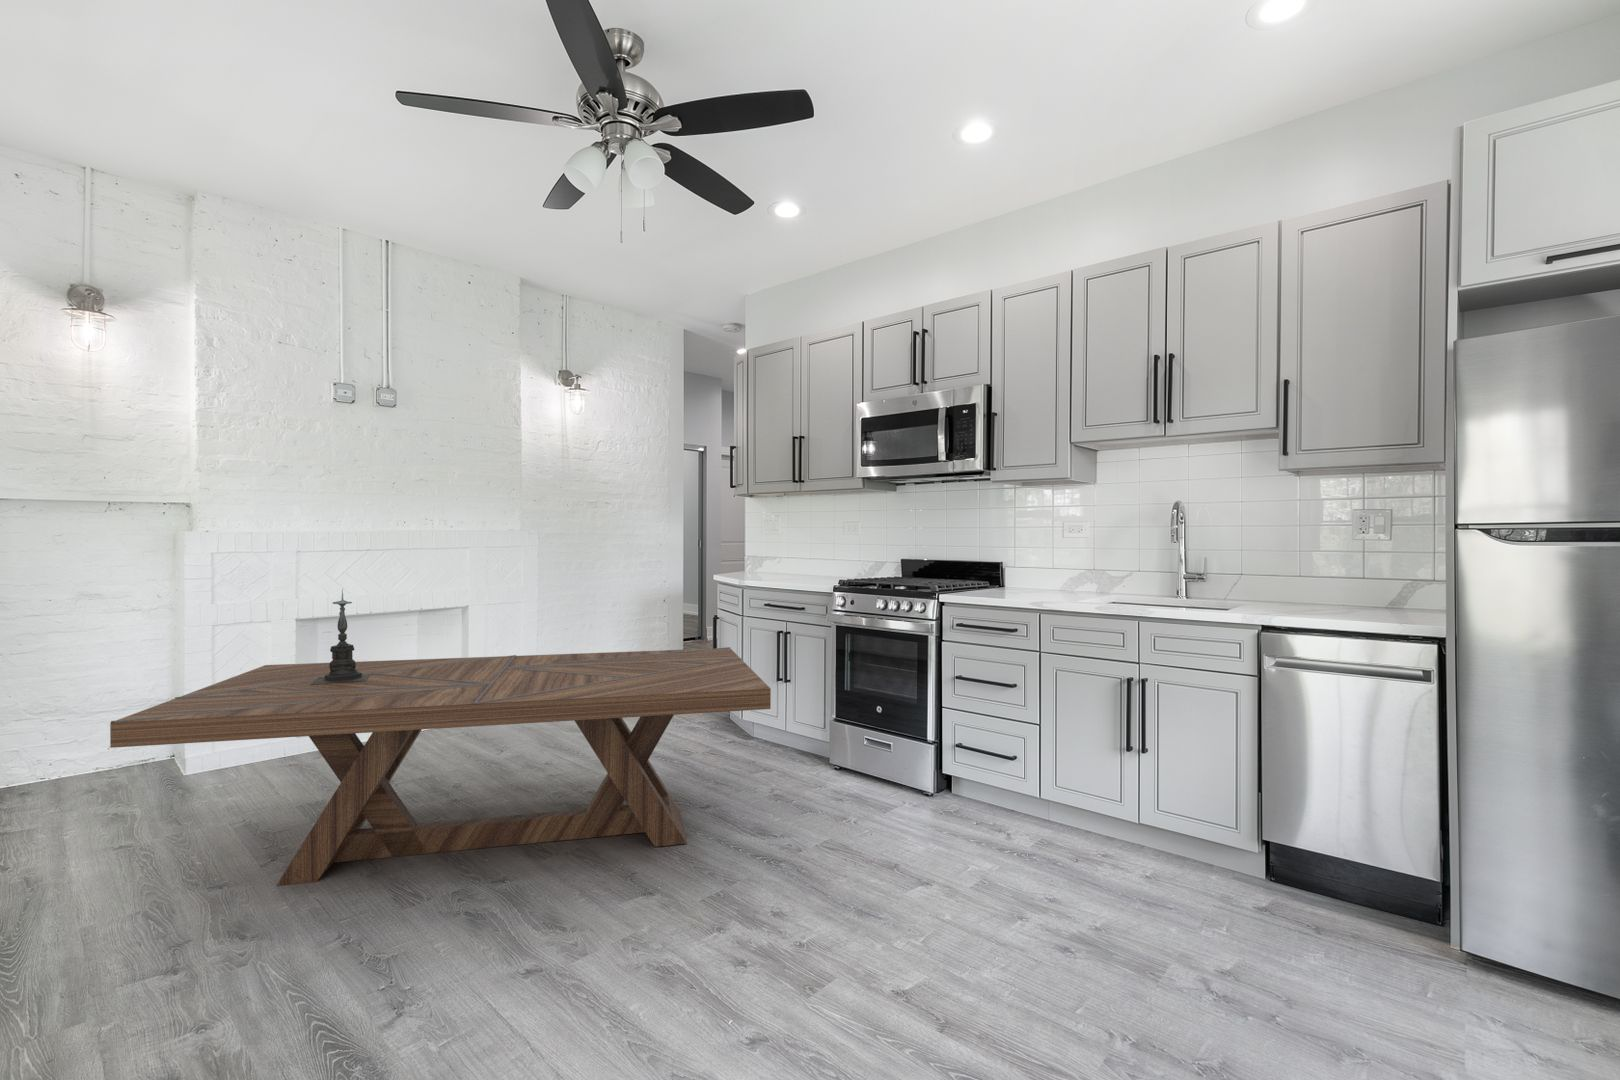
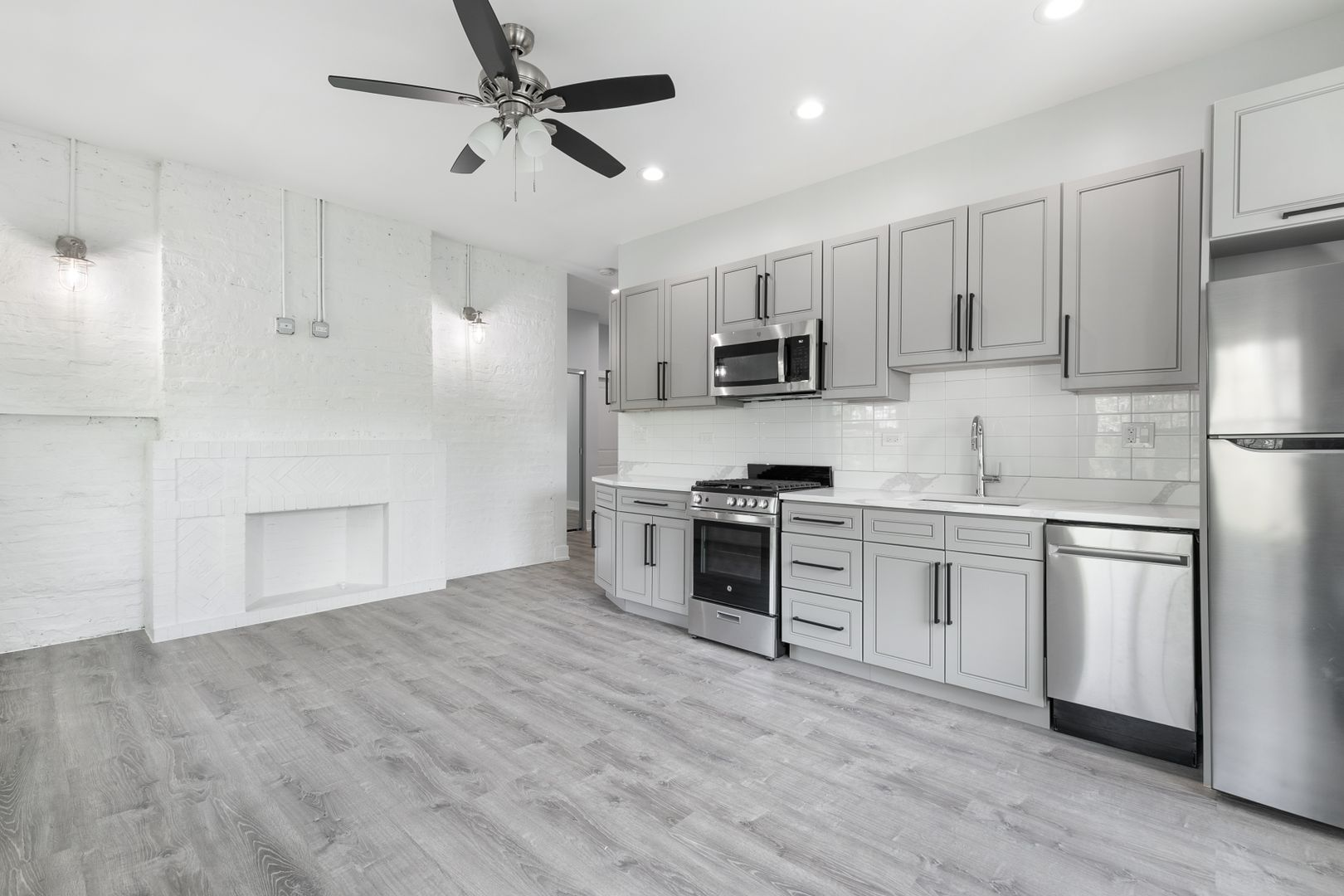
- dining table [108,646,771,887]
- candle holder [310,588,371,685]
